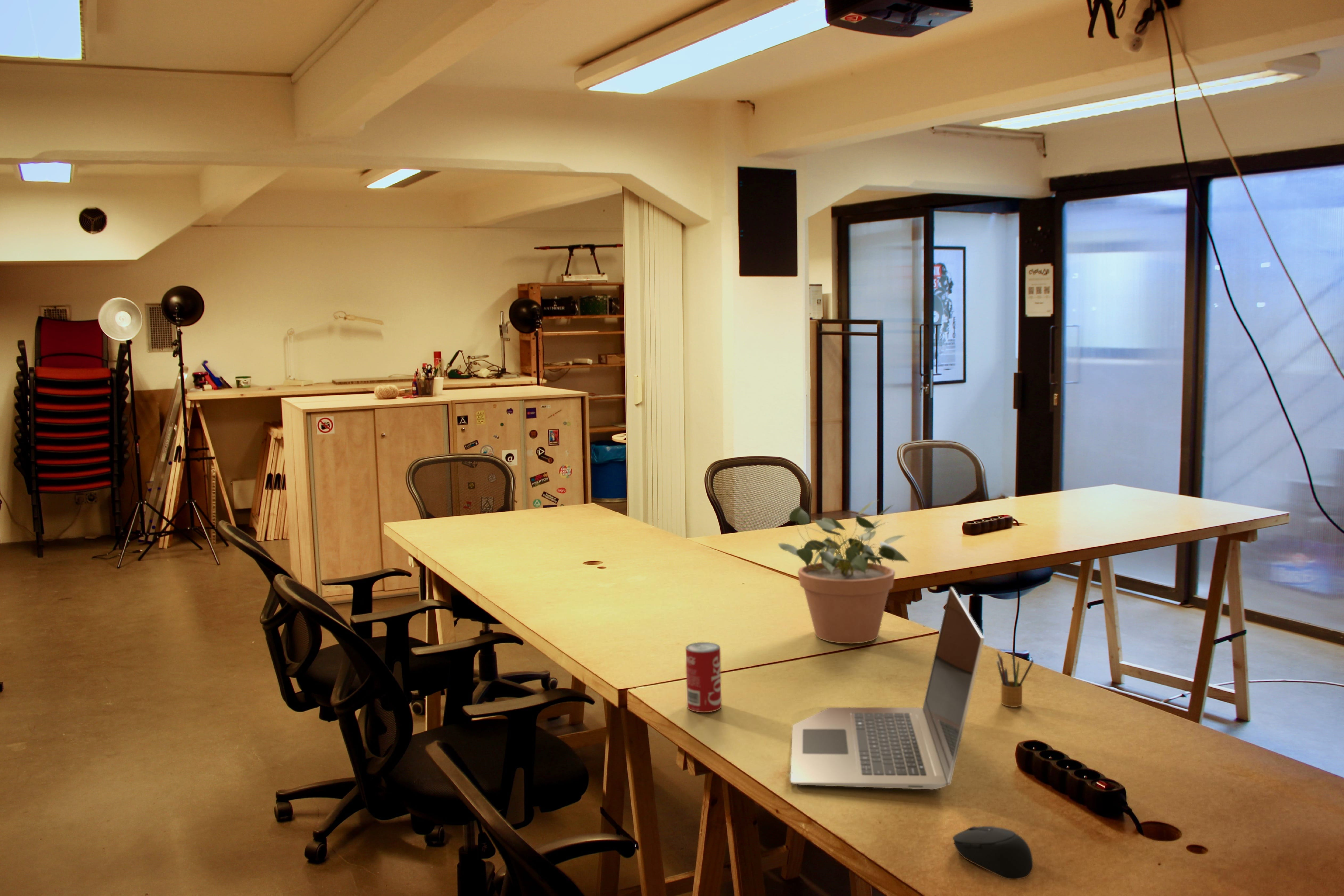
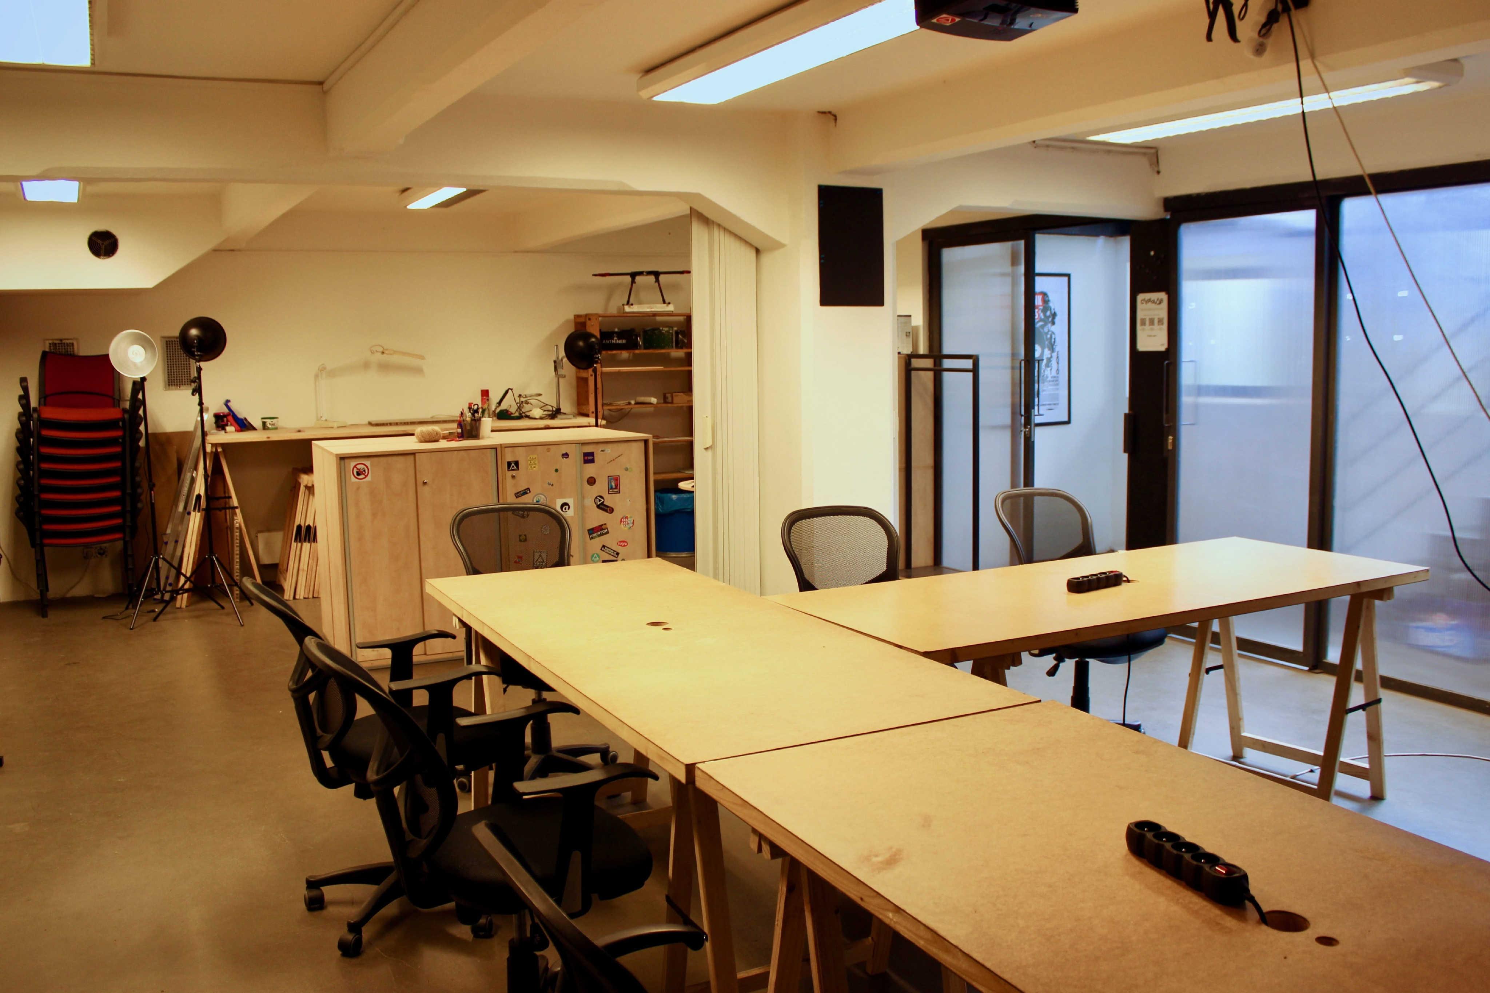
- pencil box [996,650,1034,707]
- computer mouse [952,826,1034,880]
- potted plant [777,499,910,644]
- laptop [790,587,984,790]
- beverage can [685,642,722,713]
